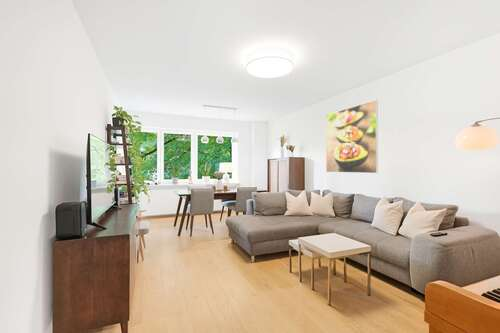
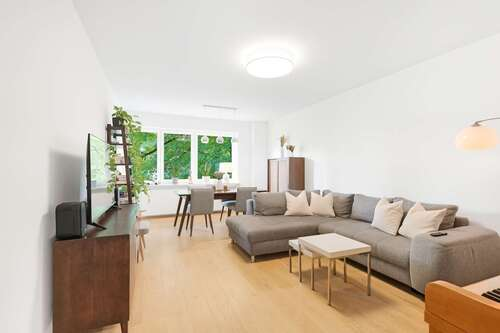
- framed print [325,99,379,174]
